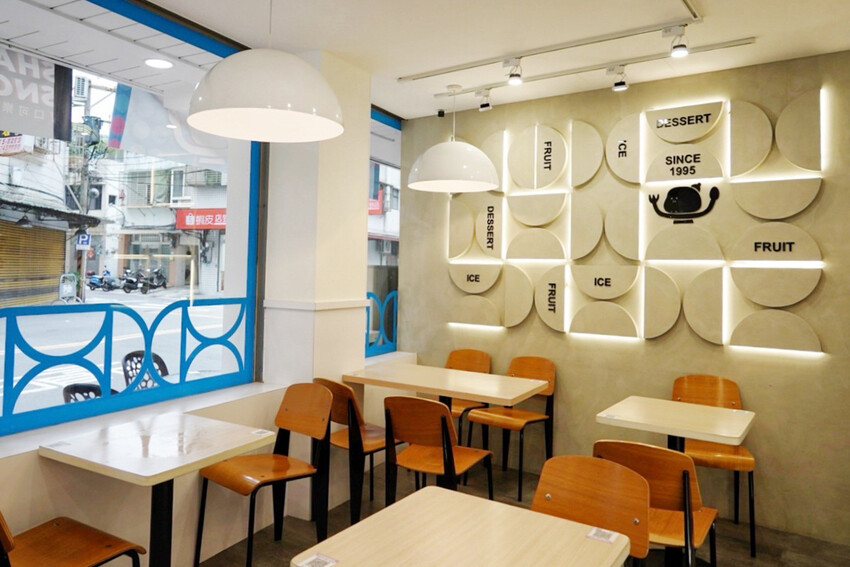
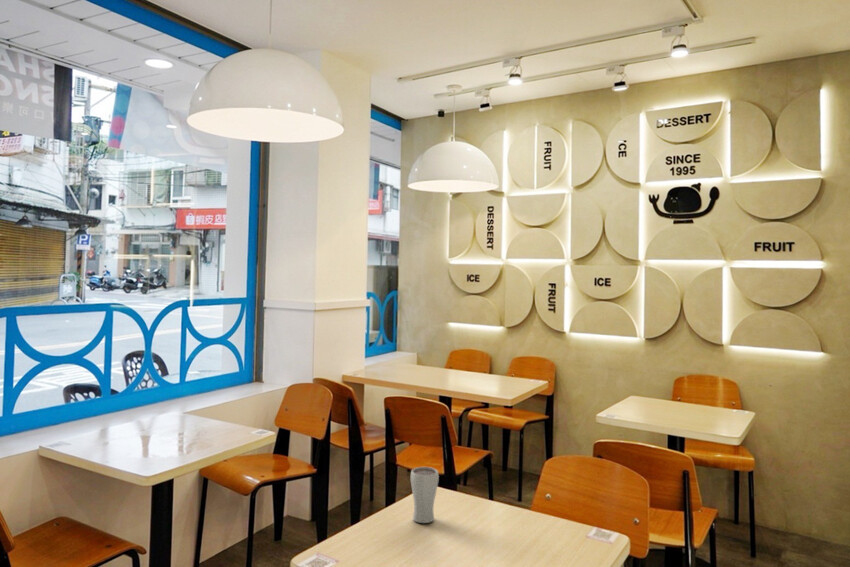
+ drinking glass [410,466,440,524]
